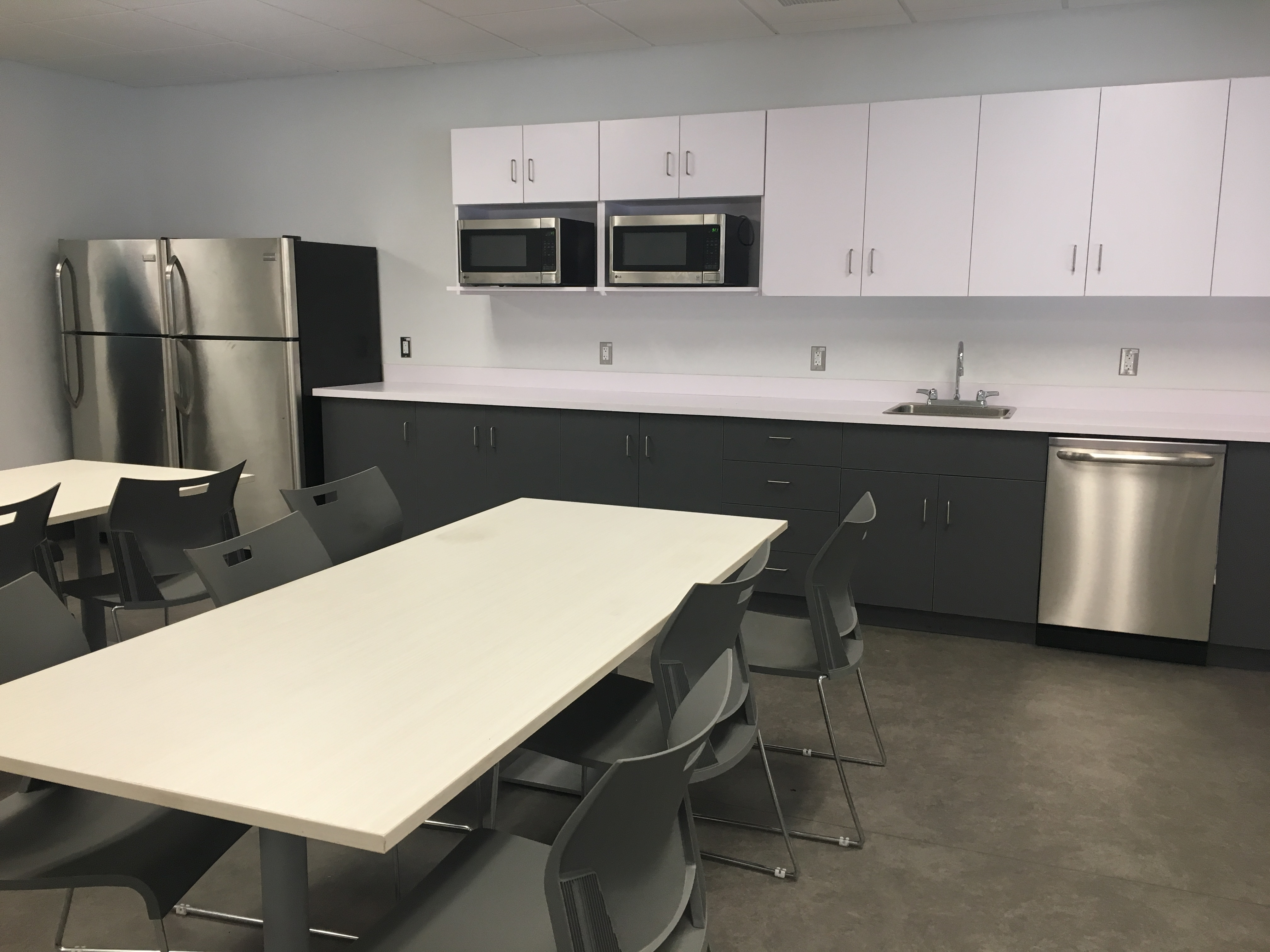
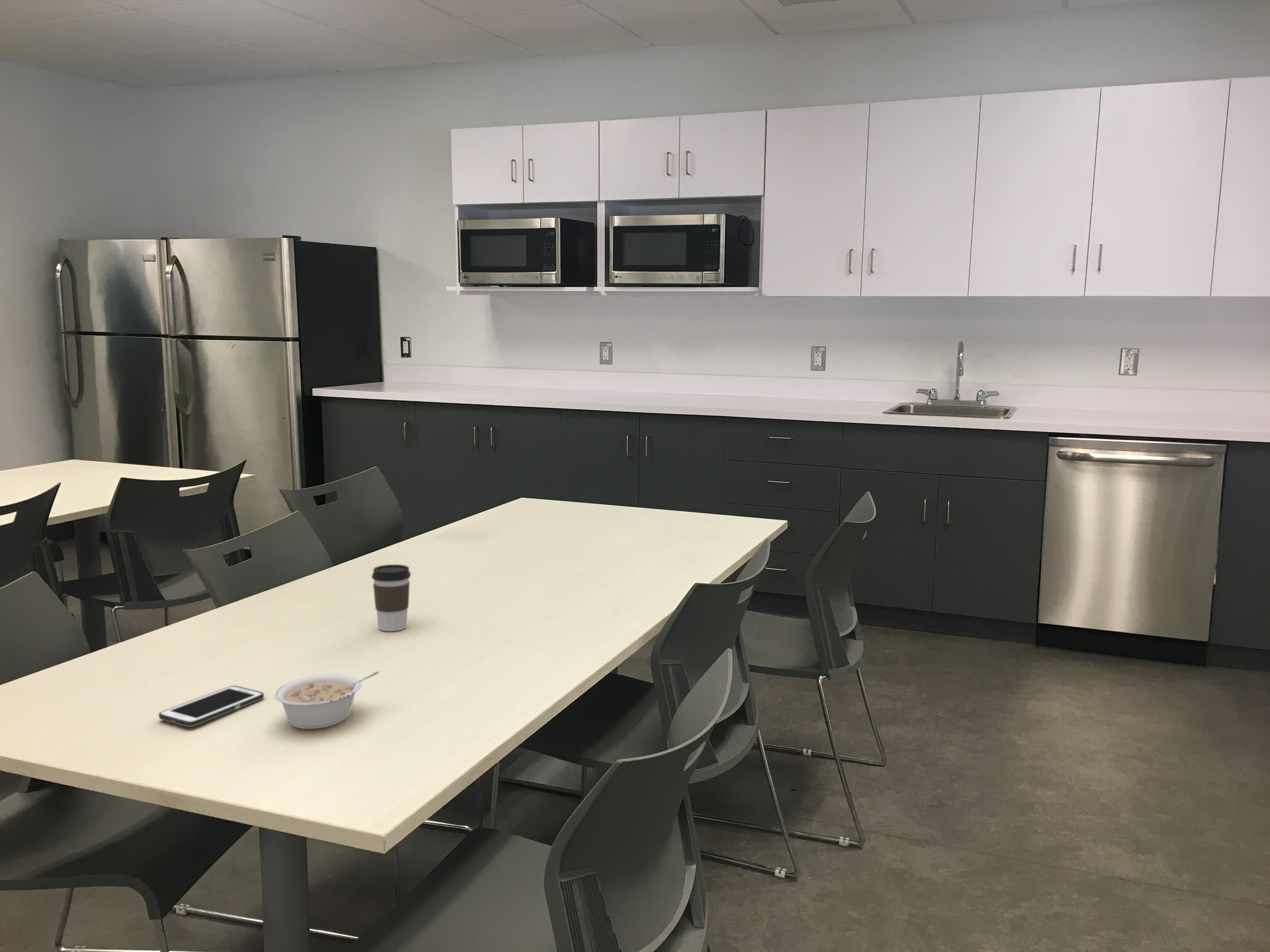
+ legume [274,671,379,729]
+ cell phone [158,685,264,727]
+ coffee cup [371,564,411,631]
